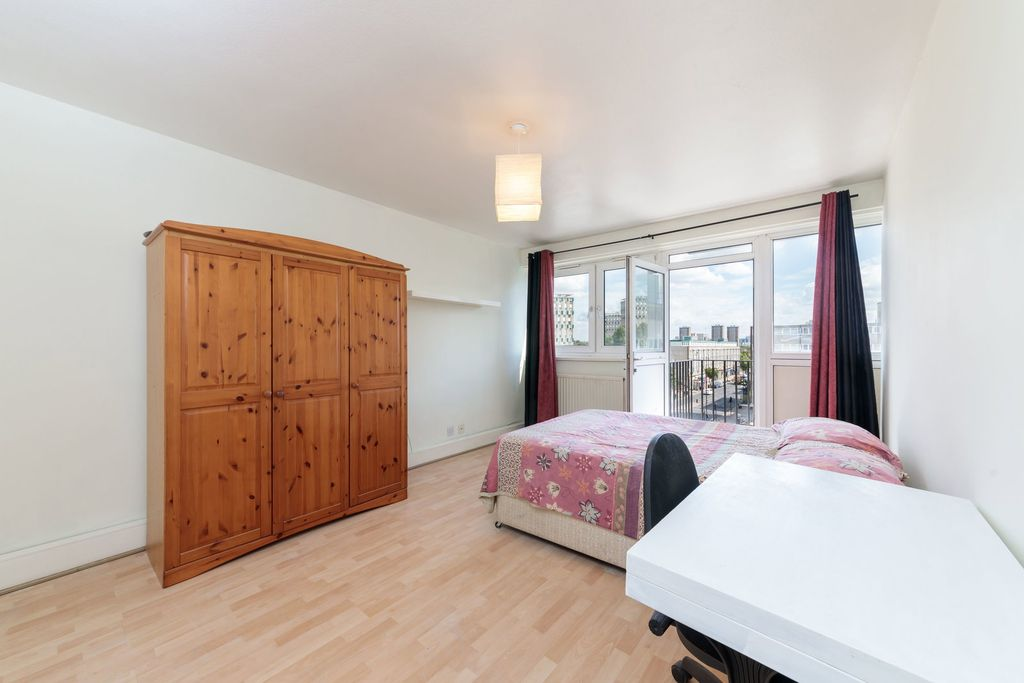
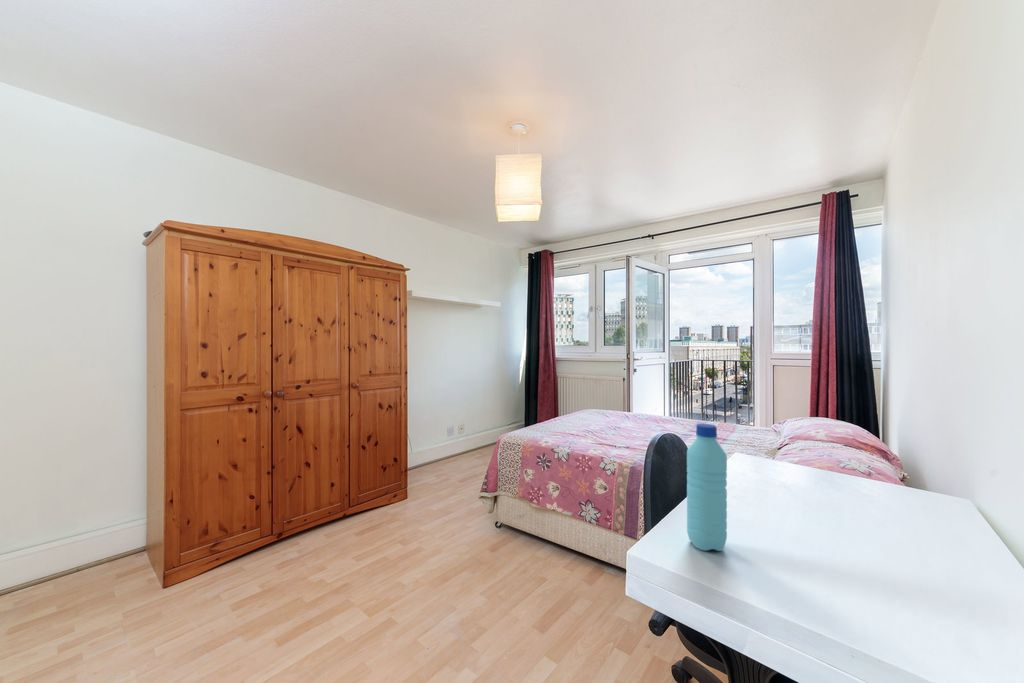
+ water bottle [686,423,728,552]
